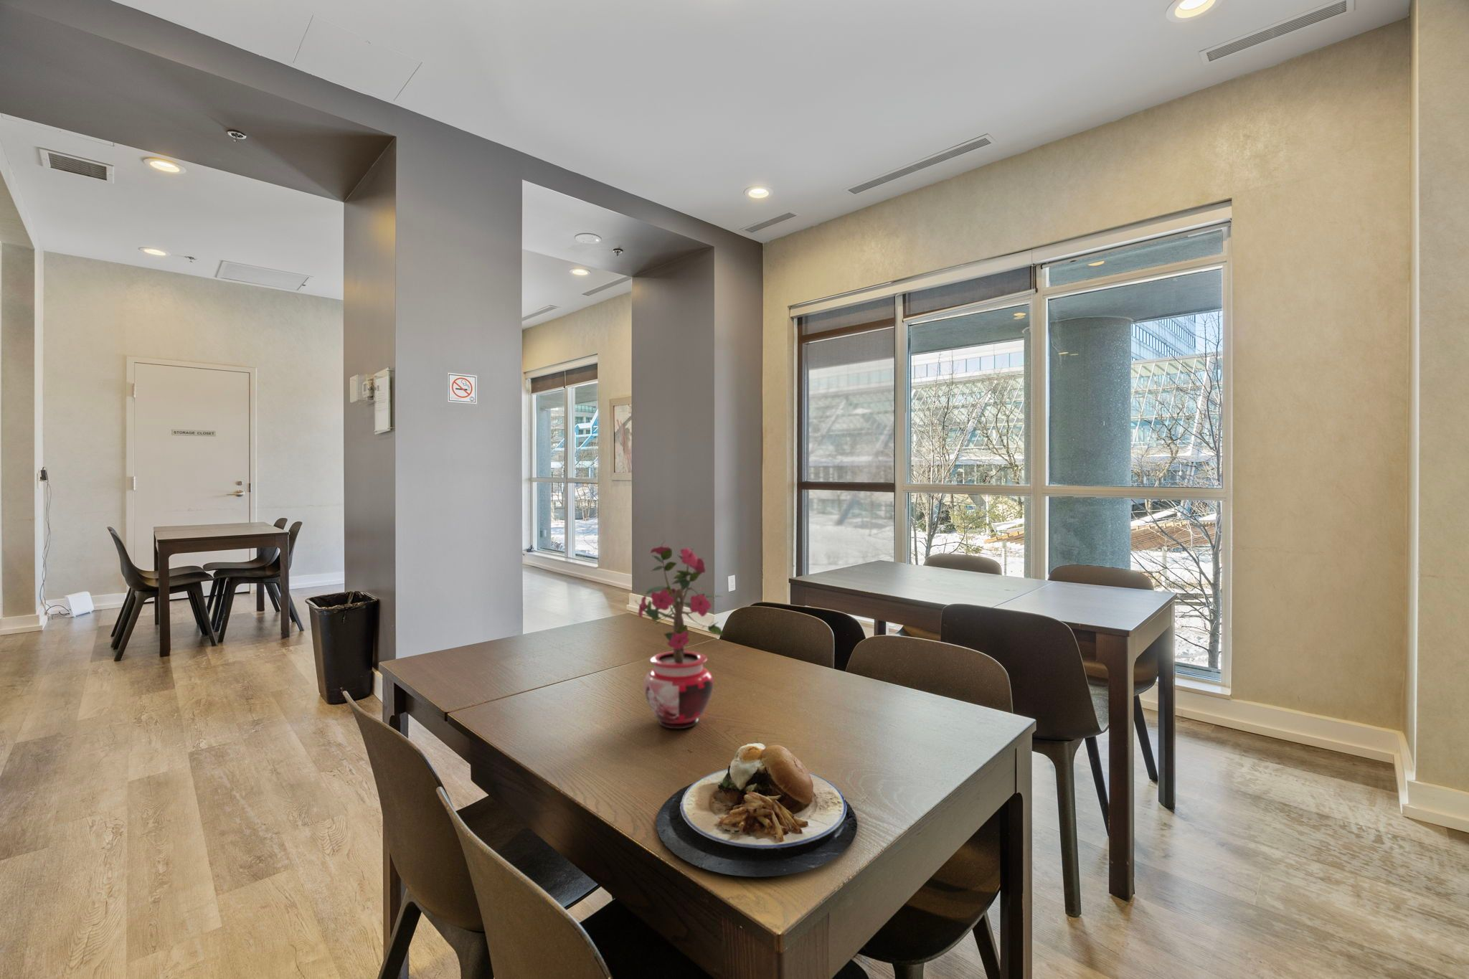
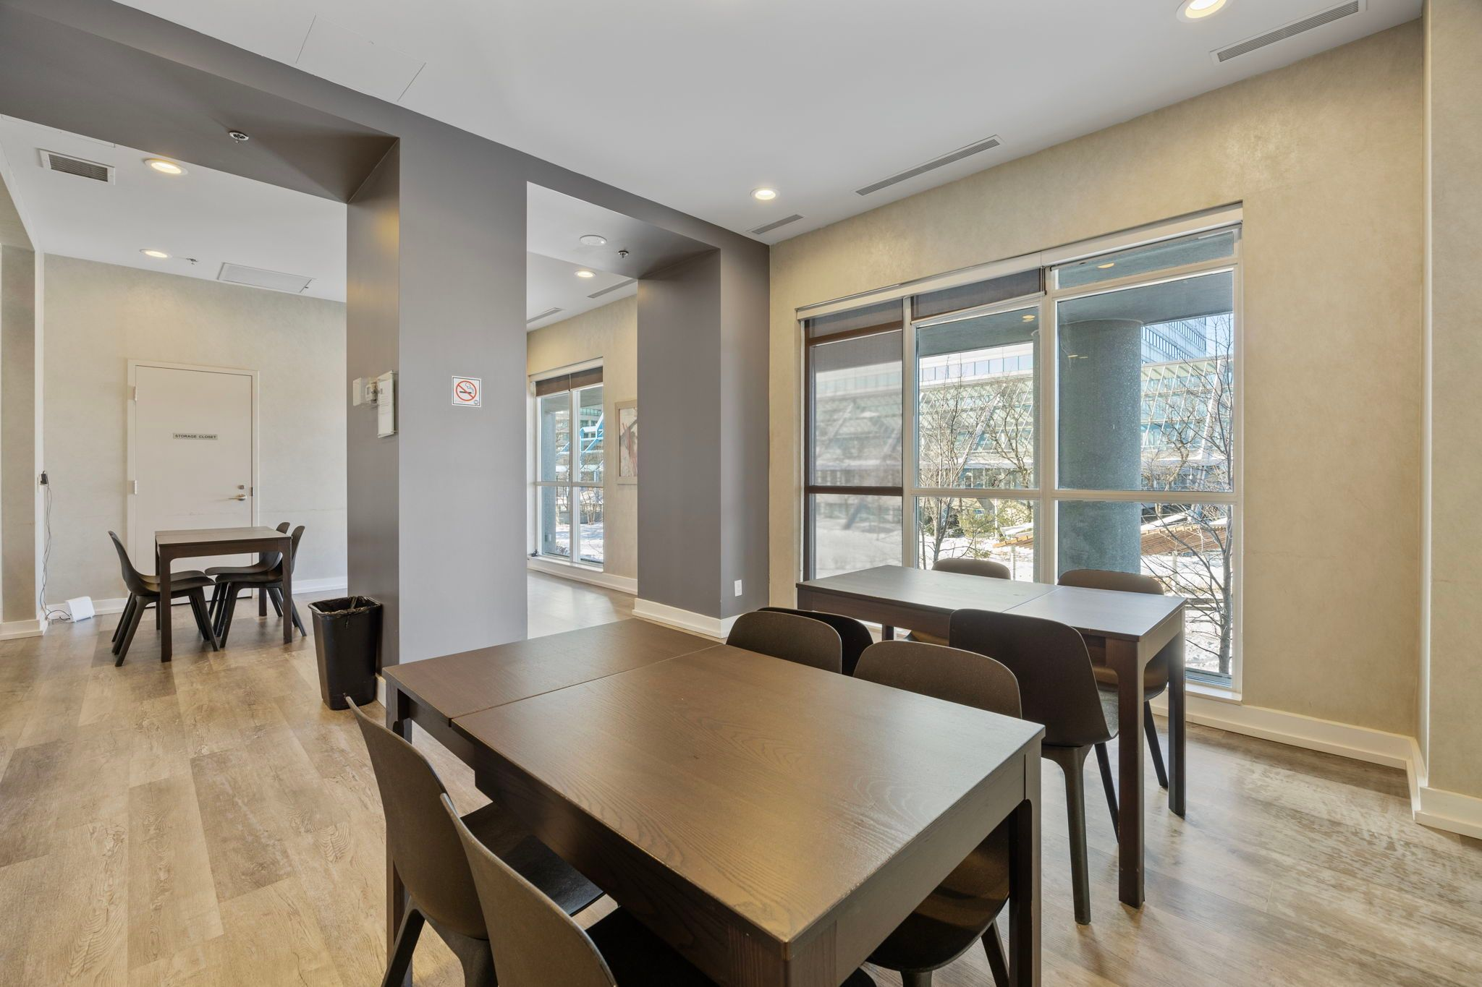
- plate [655,742,857,877]
- potted plant [633,540,724,730]
